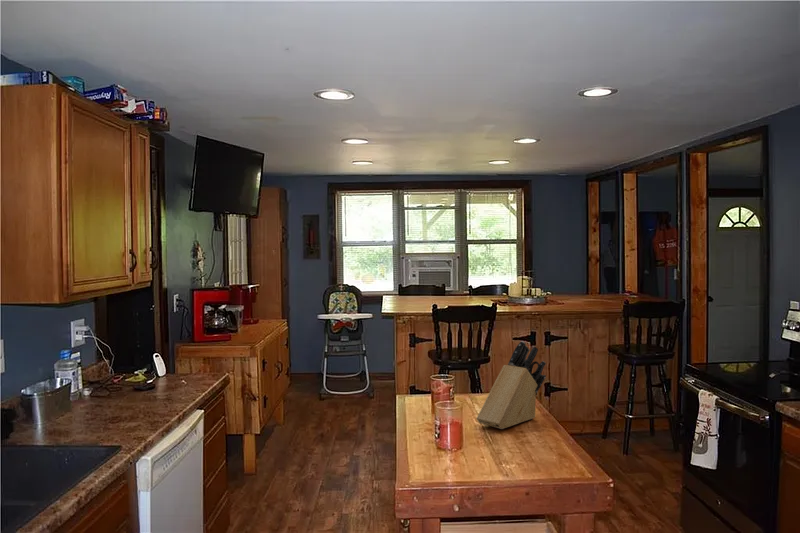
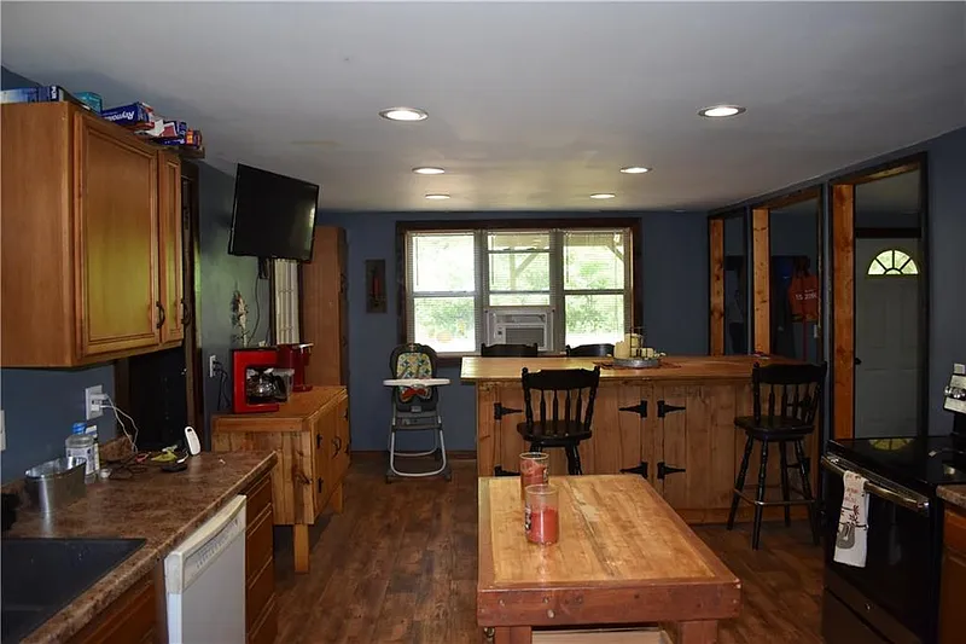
- knife block [476,340,547,430]
